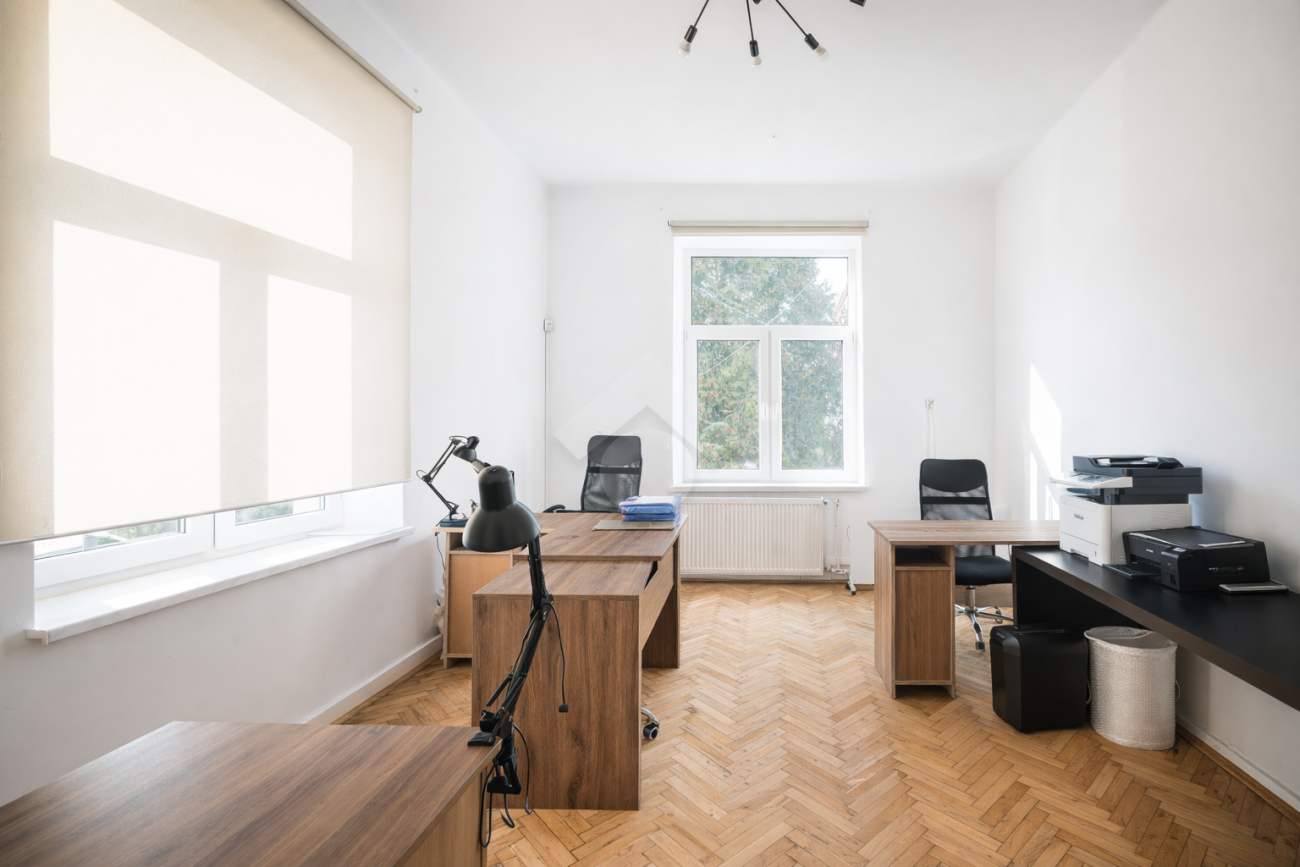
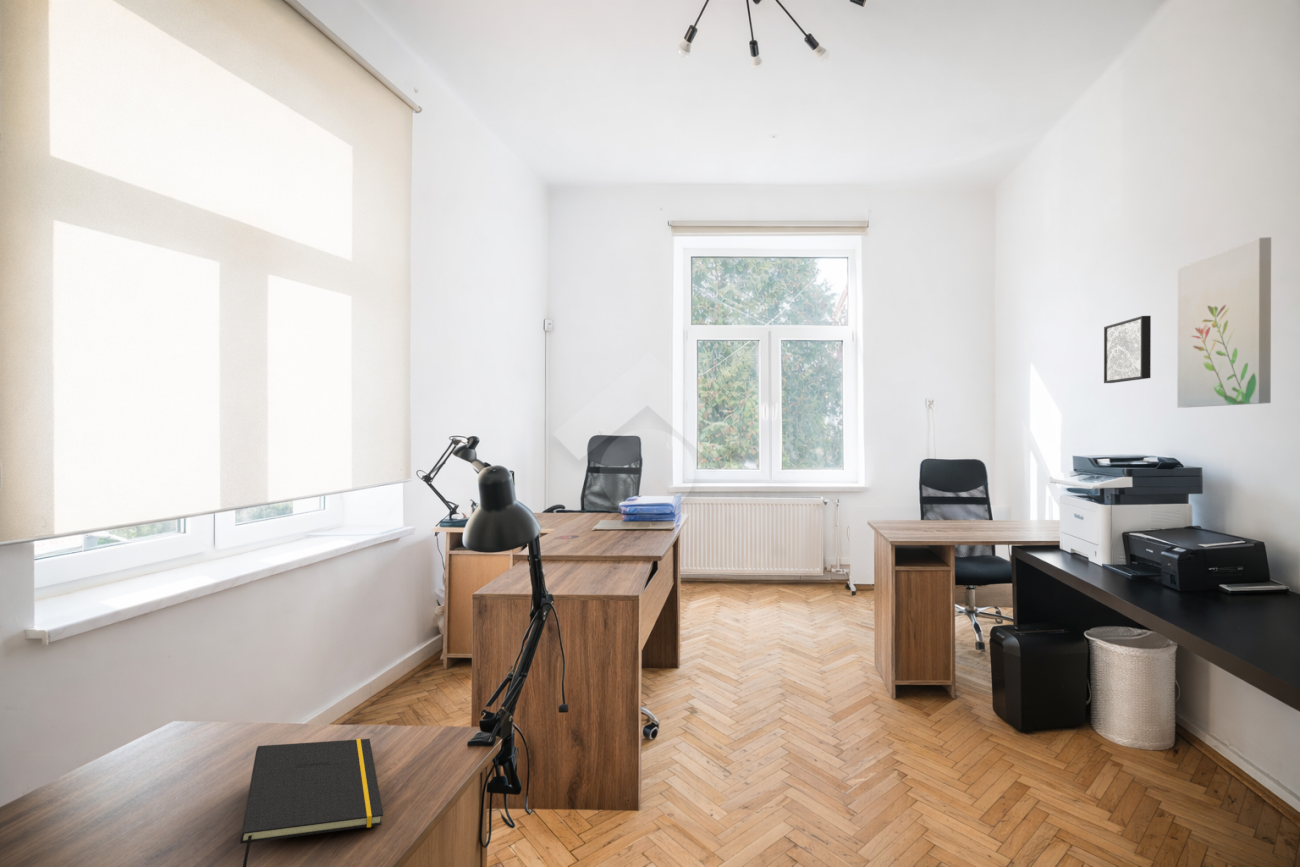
+ wall art [1176,236,1272,408]
+ notepad [239,738,384,867]
+ wall art [1103,315,1152,384]
